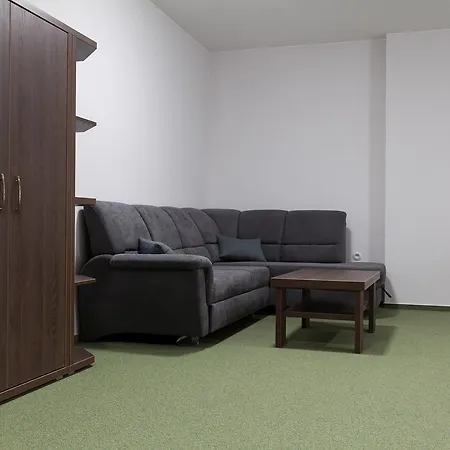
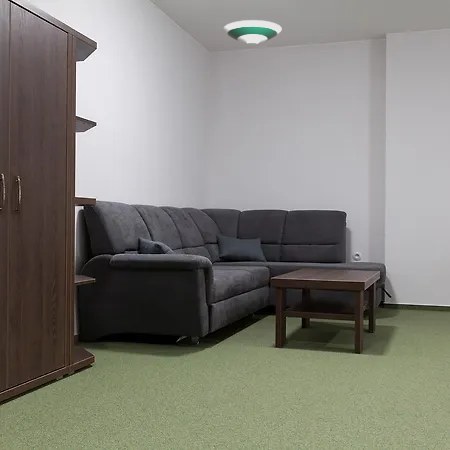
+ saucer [222,19,283,46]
